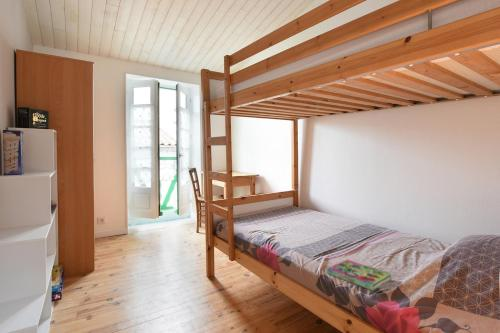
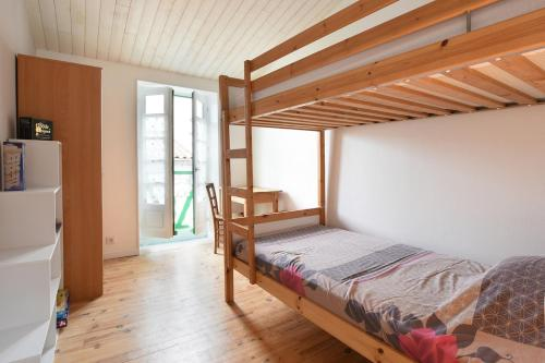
- book [326,259,393,291]
